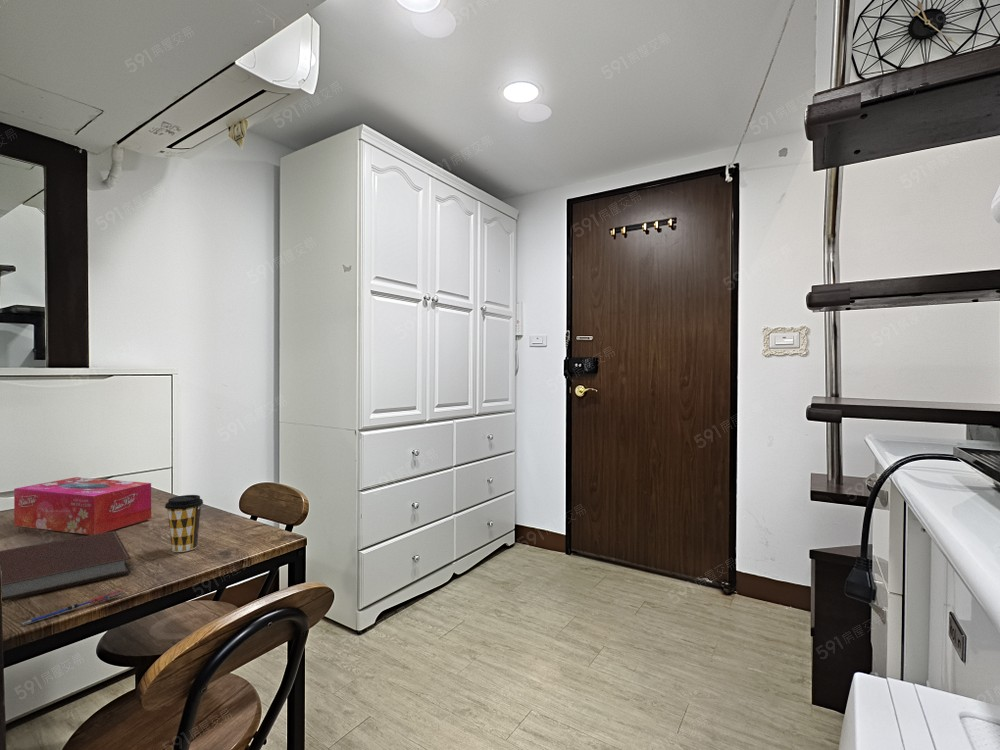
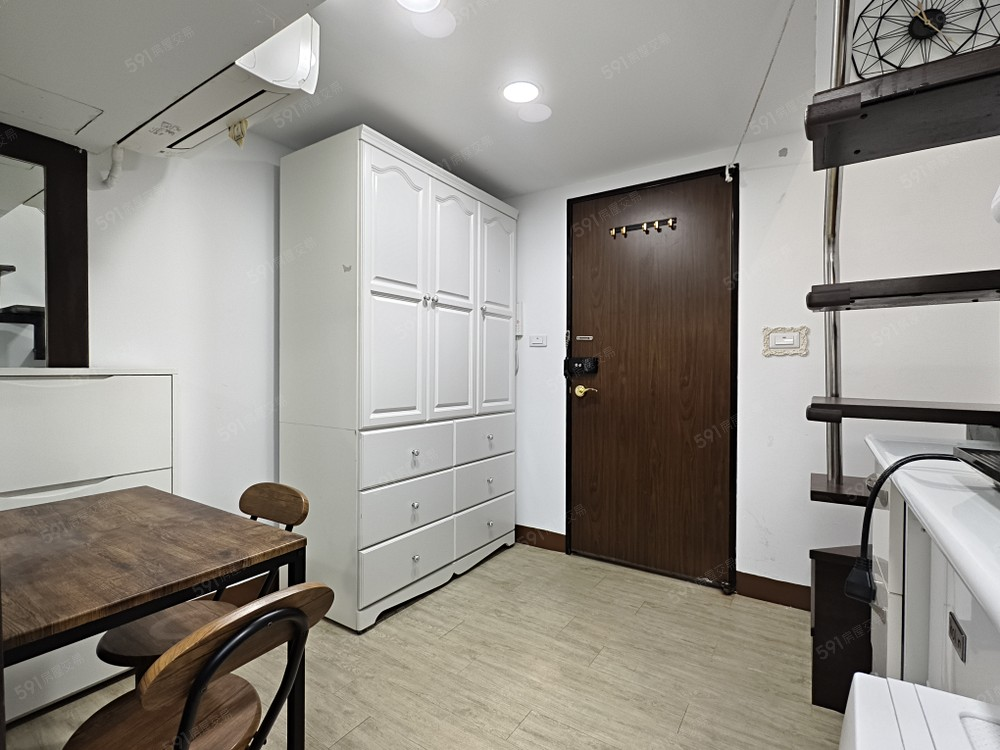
- tissue box [13,476,152,535]
- notebook [0,530,132,602]
- coffee cup [164,494,204,553]
- pen [21,589,125,626]
